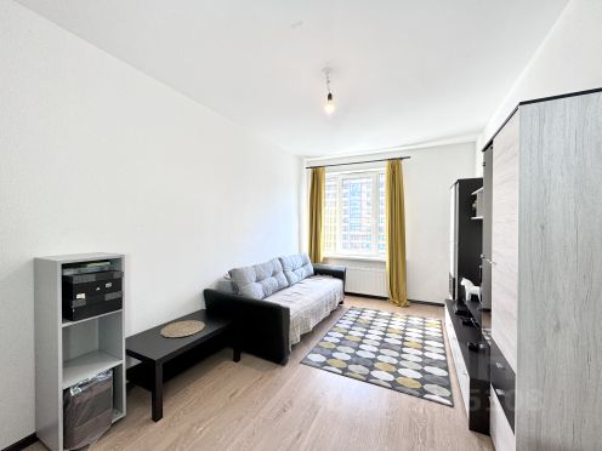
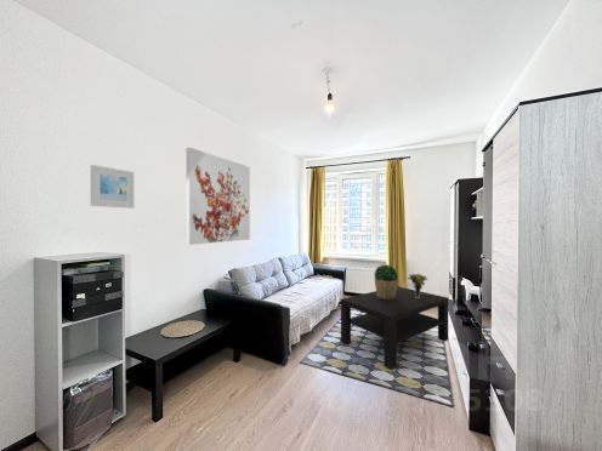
+ coffee table [340,285,450,371]
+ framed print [90,164,136,210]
+ wall art [184,147,251,246]
+ potted plant [373,263,399,299]
+ bouquet [407,273,428,298]
